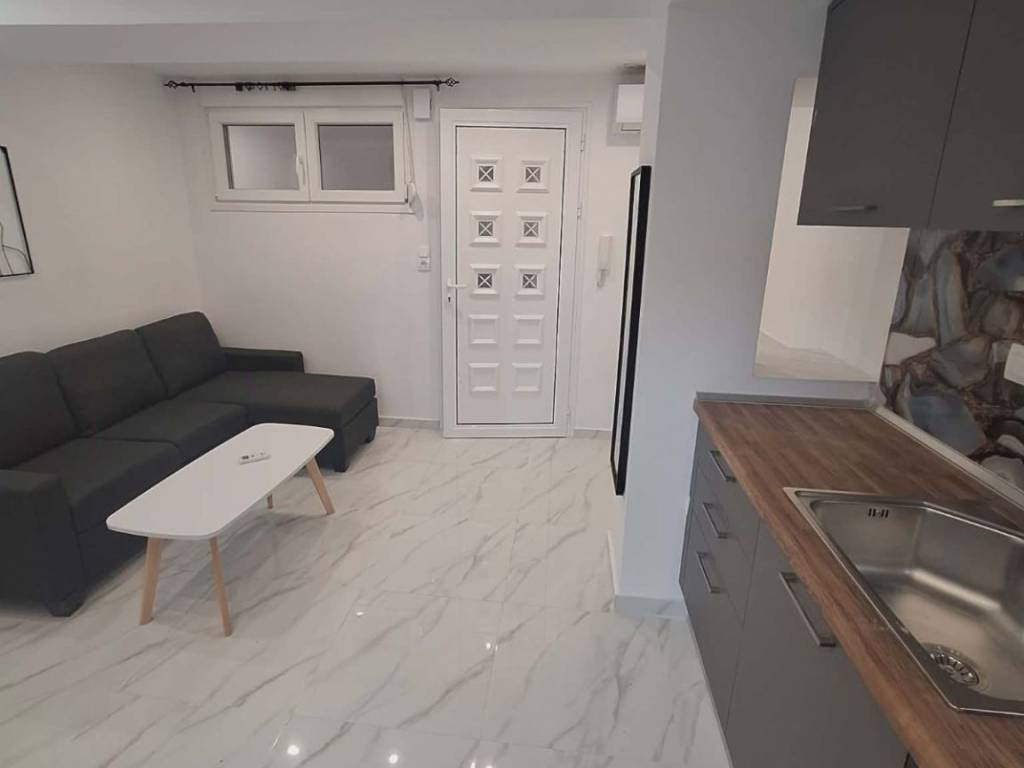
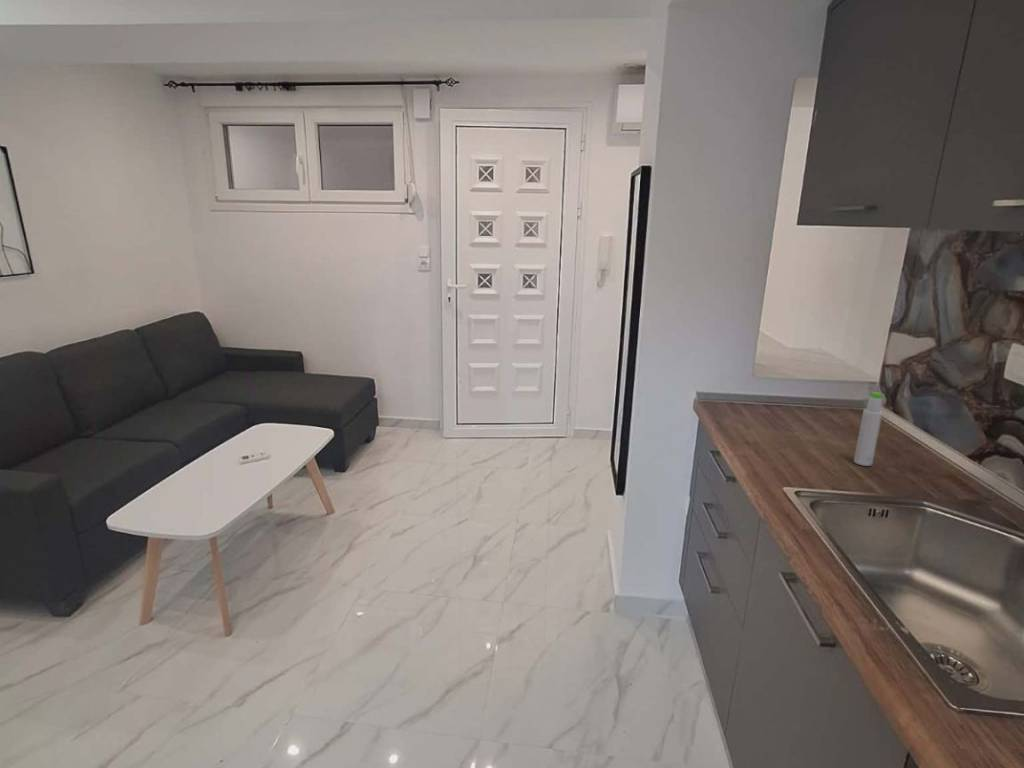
+ bottle [853,391,886,467]
